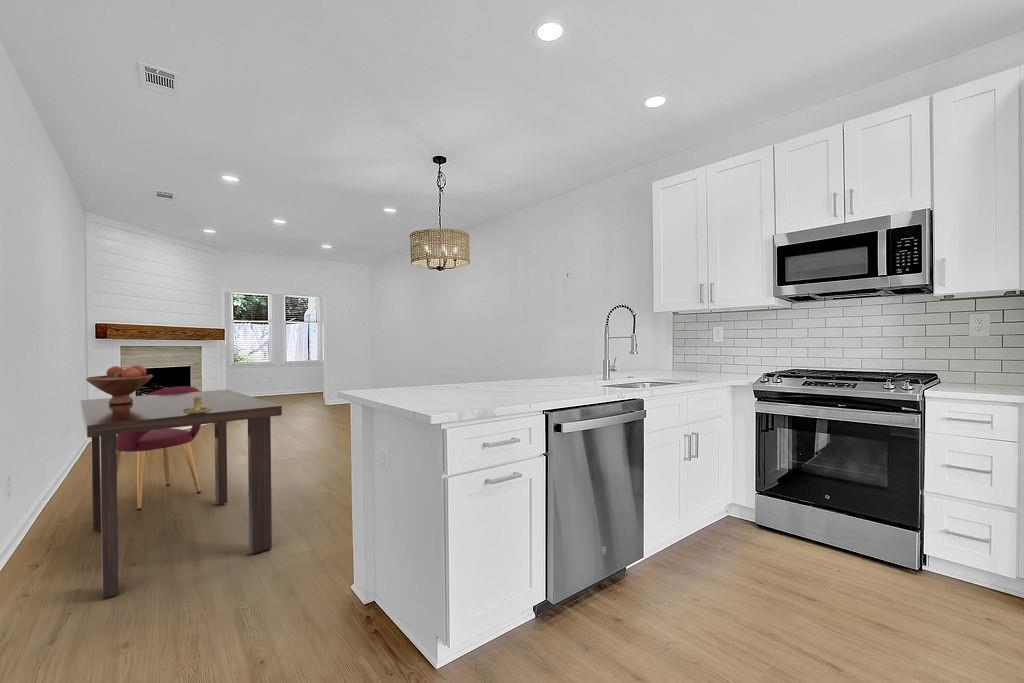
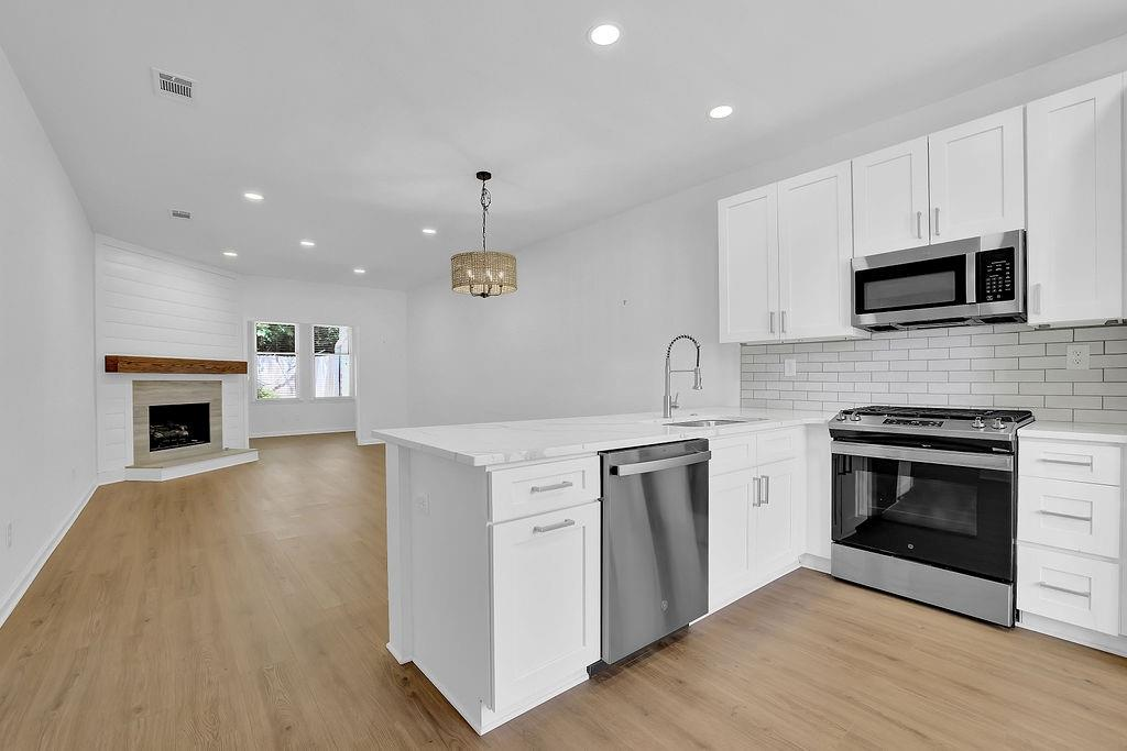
- candlestick [183,397,212,414]
- dining chair [116,385,202,512]
- dining table [80,389,283,599]
- fruit bowl [85,364,154,405]
